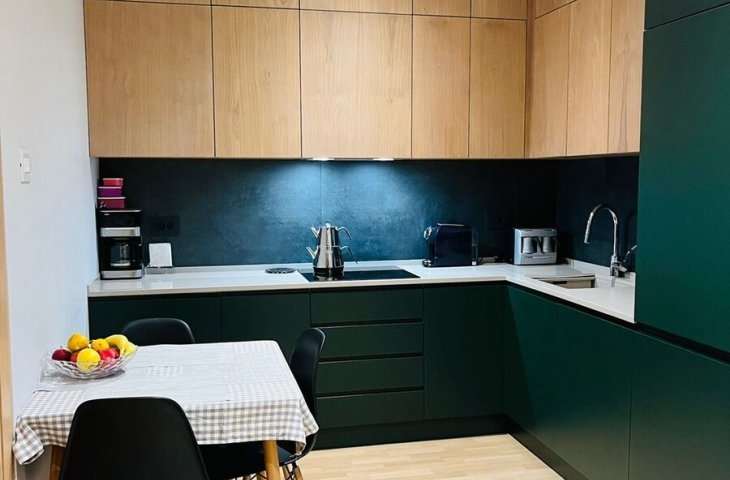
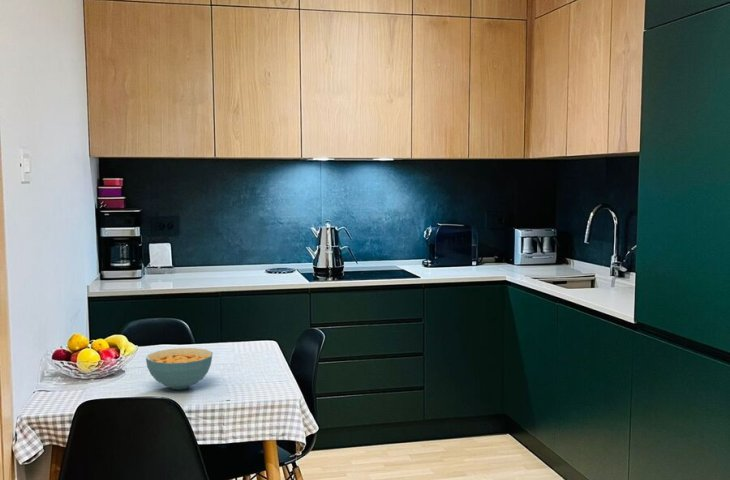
+ cereal bowl [145,347,214,390]
